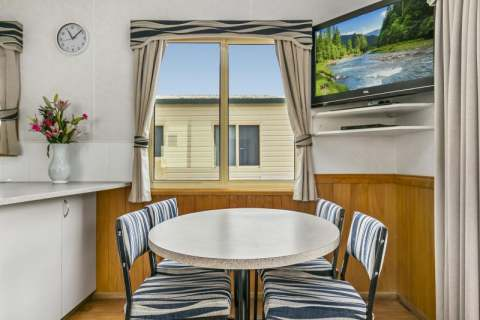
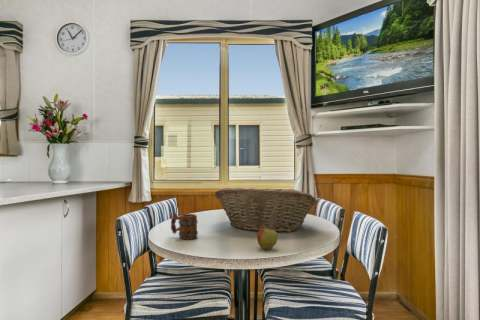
+ mug [170,211,199,240]
+ apple [256,227,279,251]
+ fruit basket [214,187,317,233]
